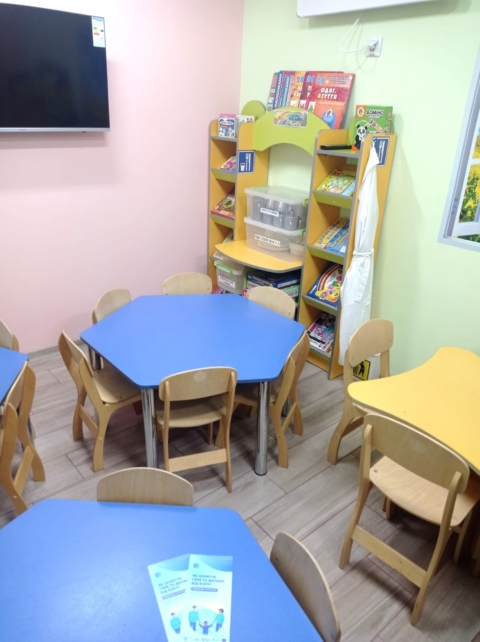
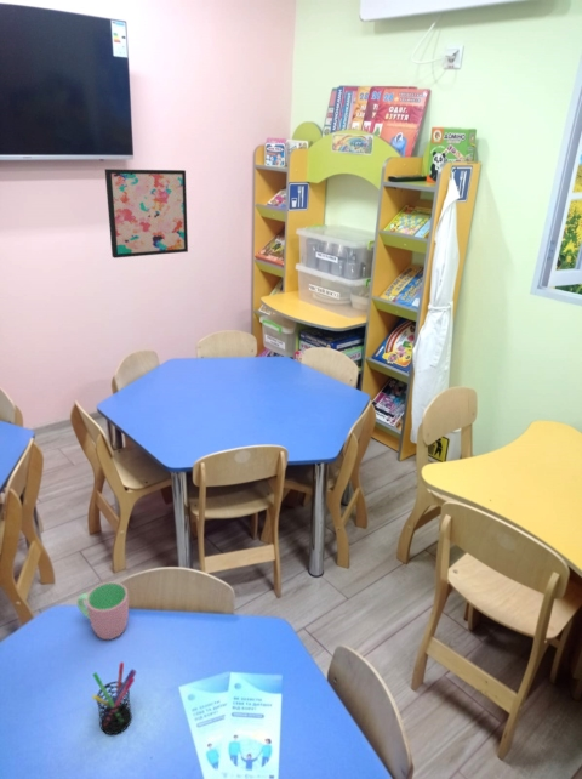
+ wall art [104,167,189,260]
+ pen holder [91,661,137,735]
+ cup [76,581,130,641]
